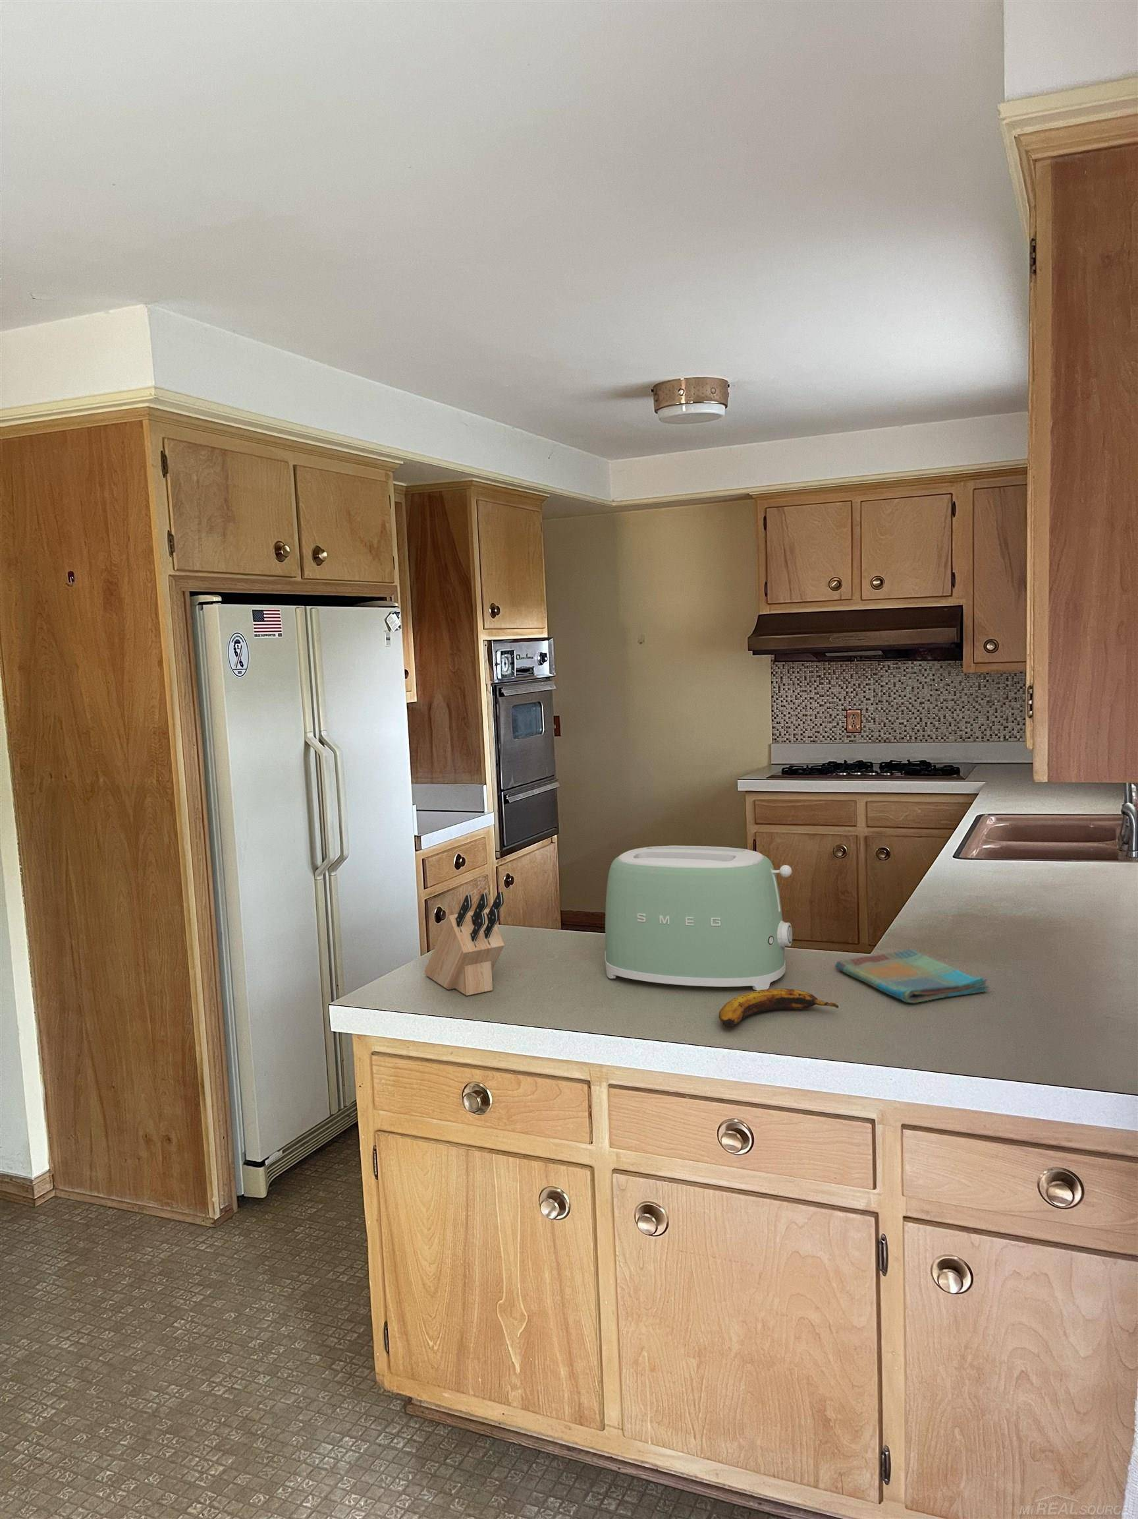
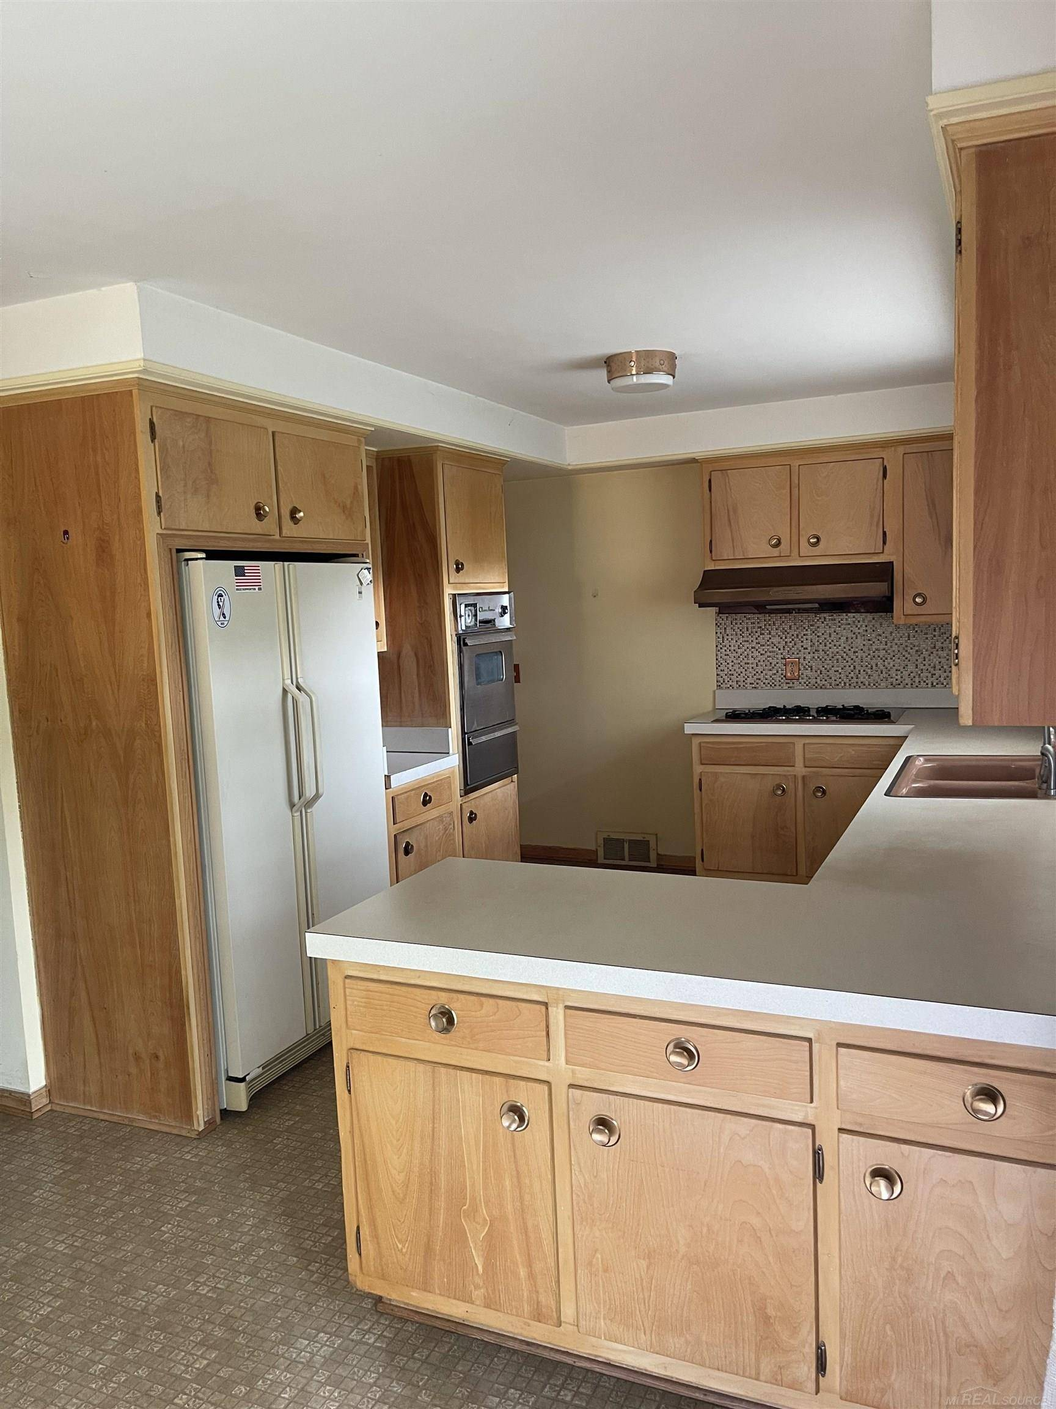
- toaster [605,846,793,990]
- banana [718,988,839,1027]
- knife block [424,891,506,996]
- dish towel [834,948,990,1003]
